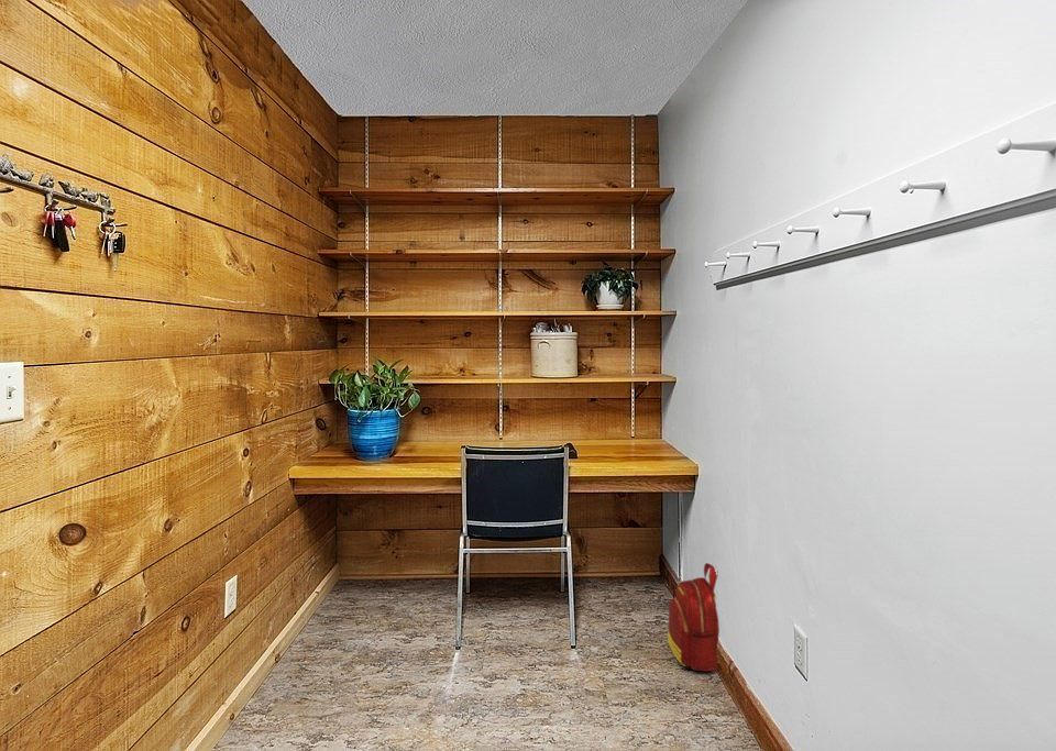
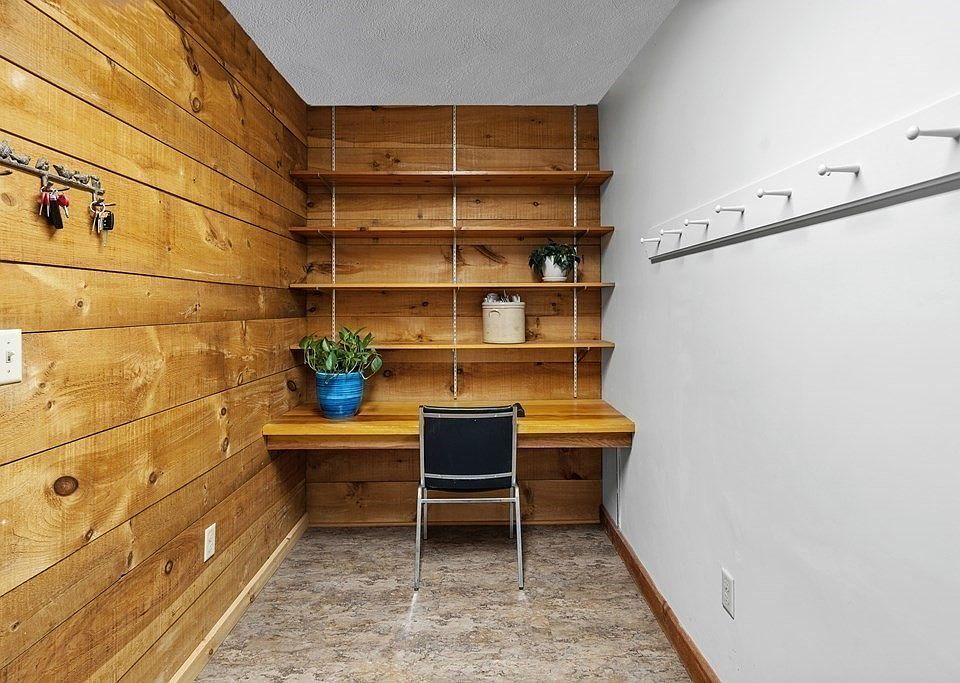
- backpack [667,562,721,673]
